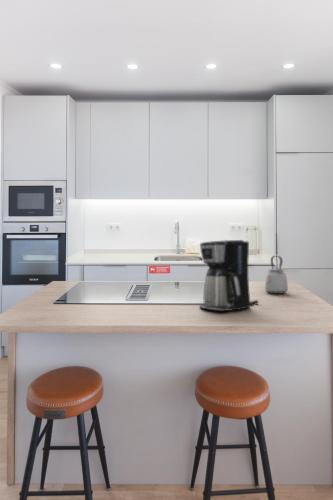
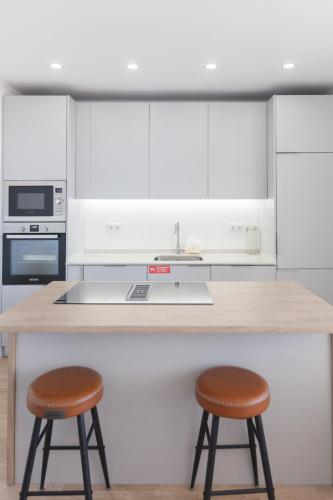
- coffee maker [199,239,260,312]
- kettle [264,255,289,295]
